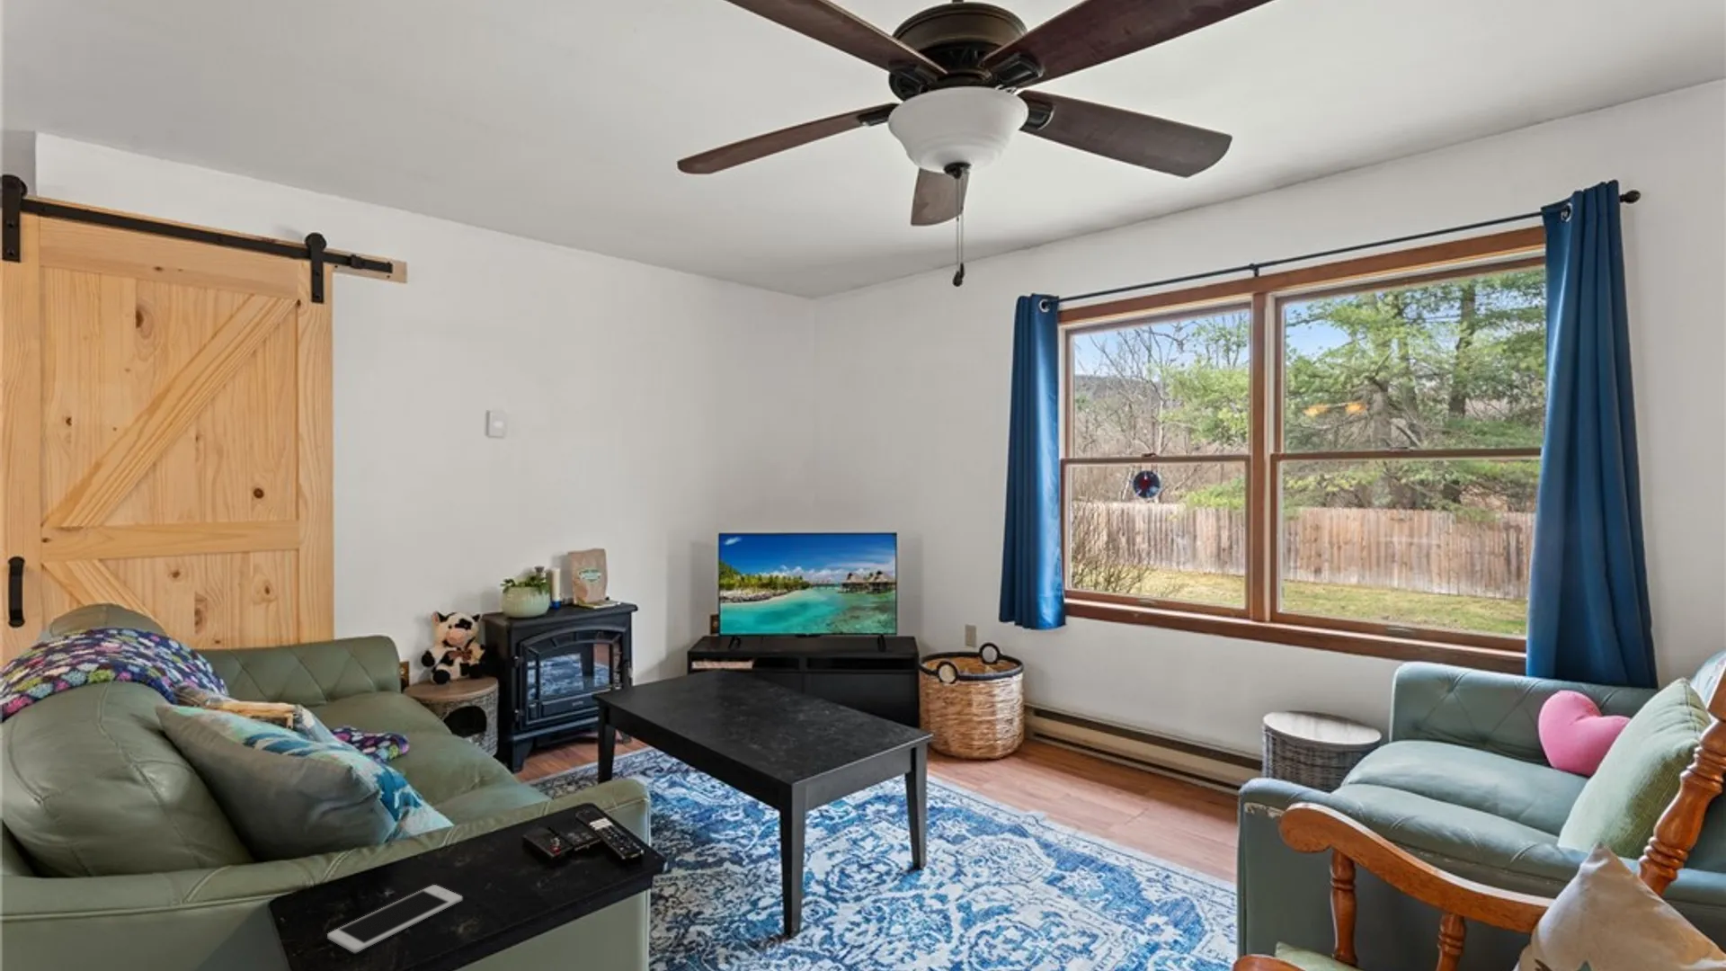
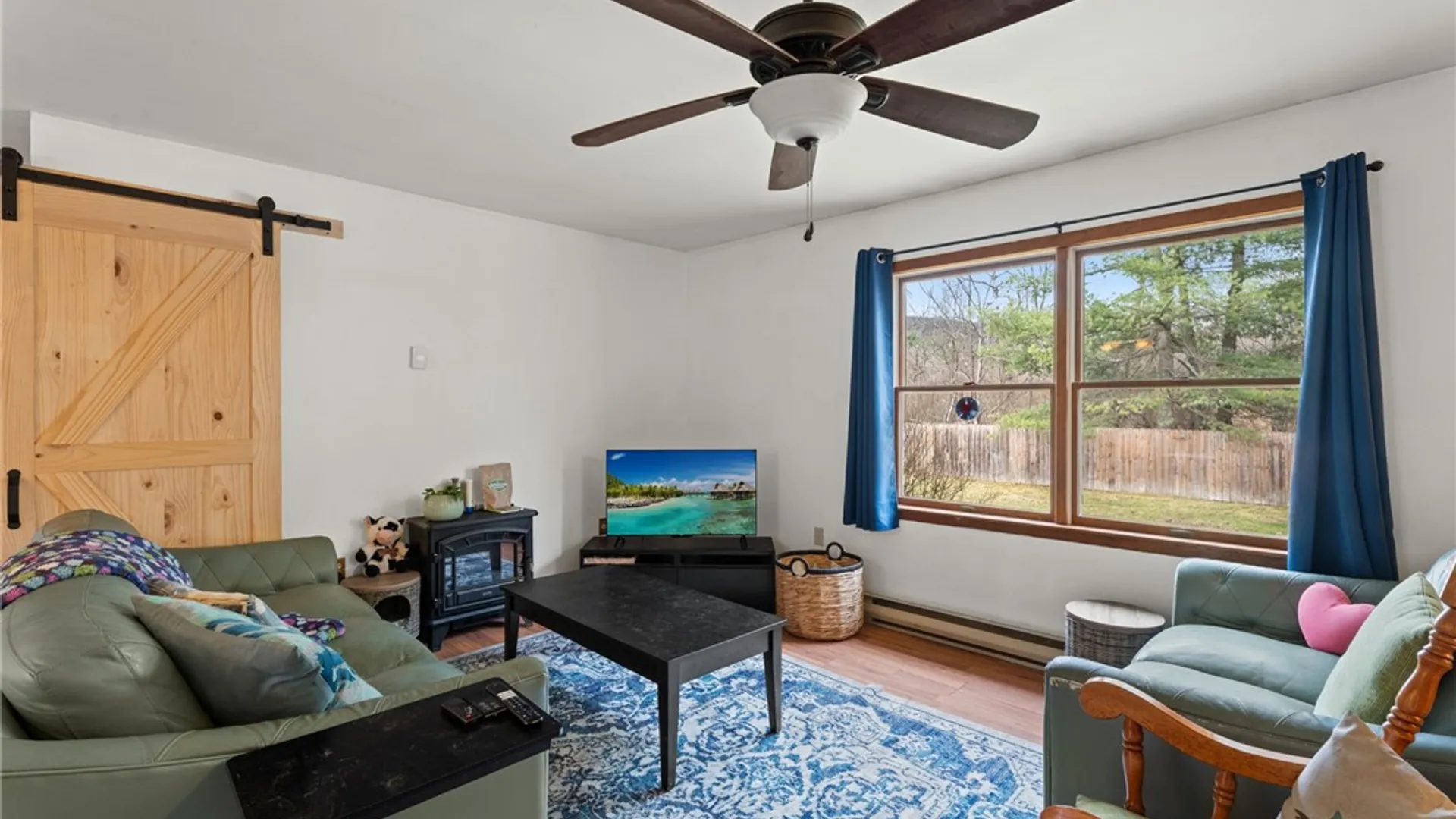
- cell phone [326,883,464,954]
